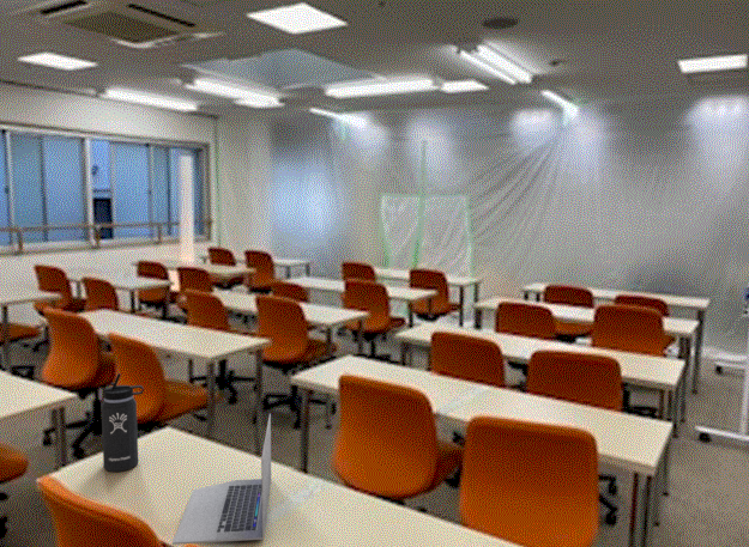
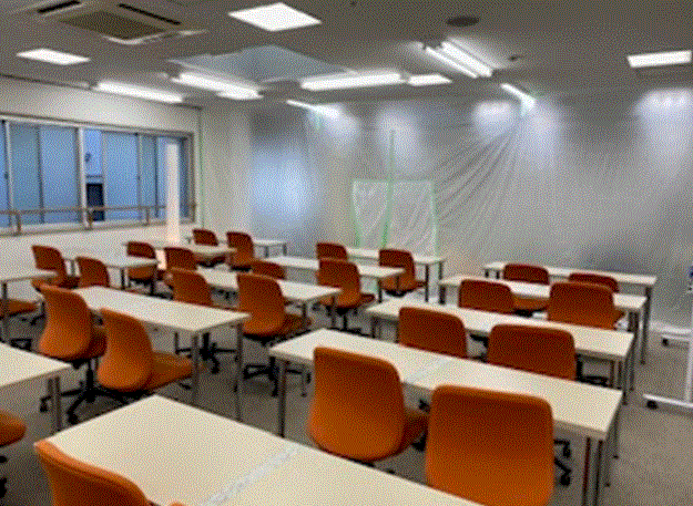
- laptop [171,413,272,546]
- thermos bottle [101,372,145,473]
